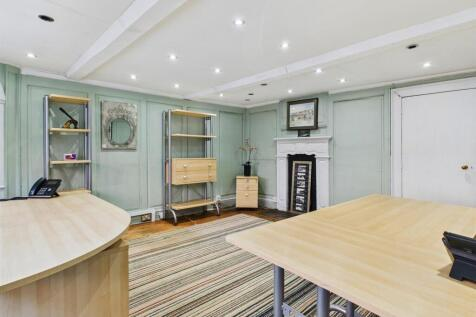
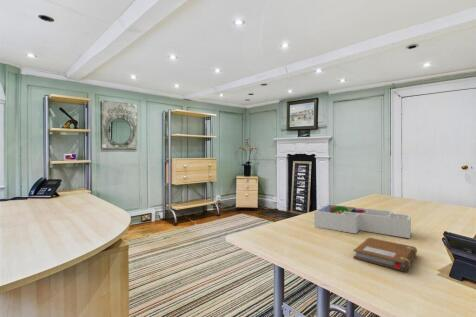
+ notebook [352,236,418,272]
+ desk organizer [313,203,412,239]
